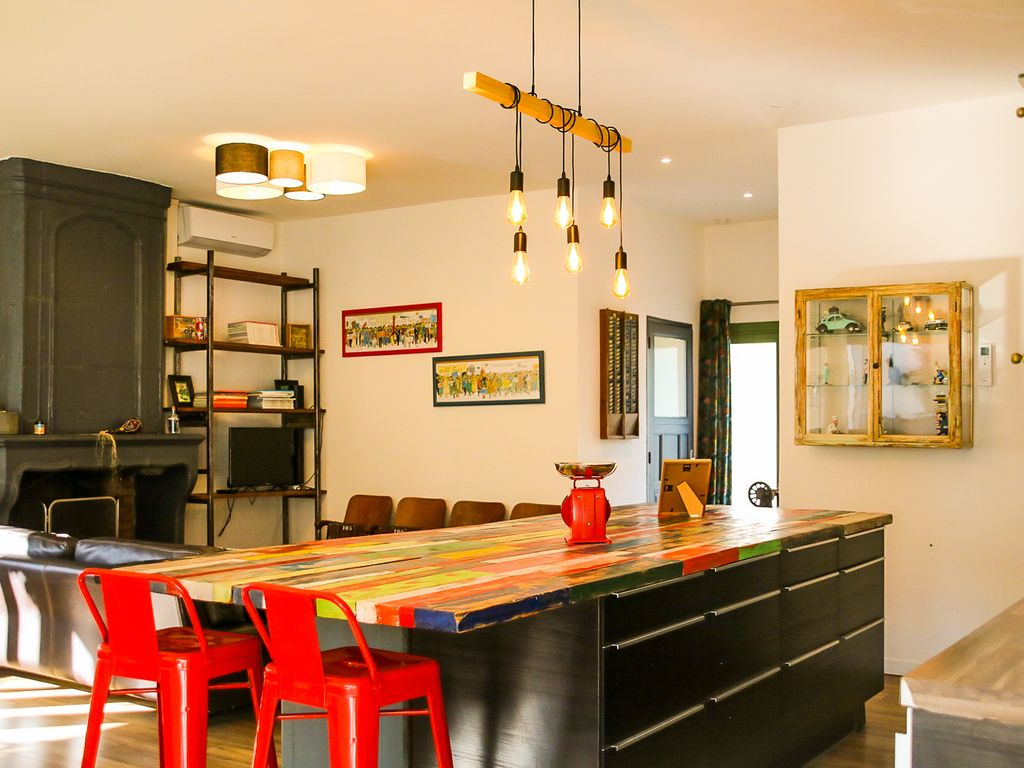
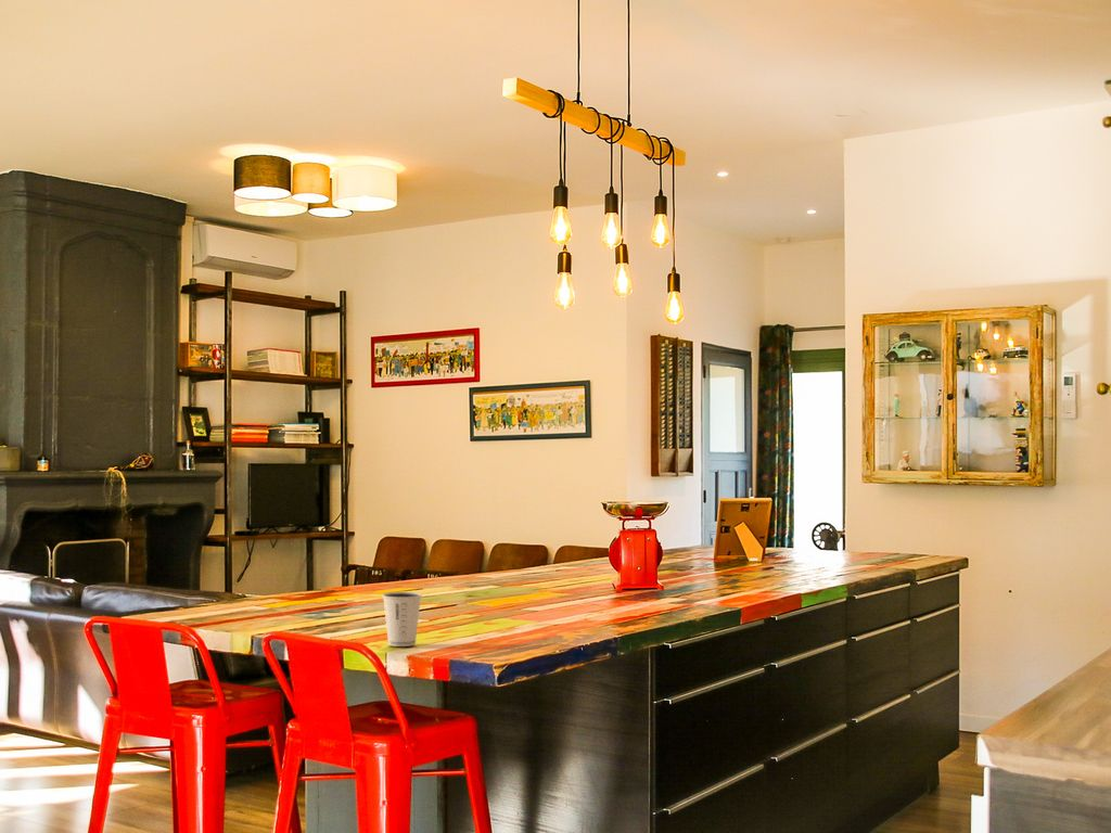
+ dixie cup [381,591,423,648]
